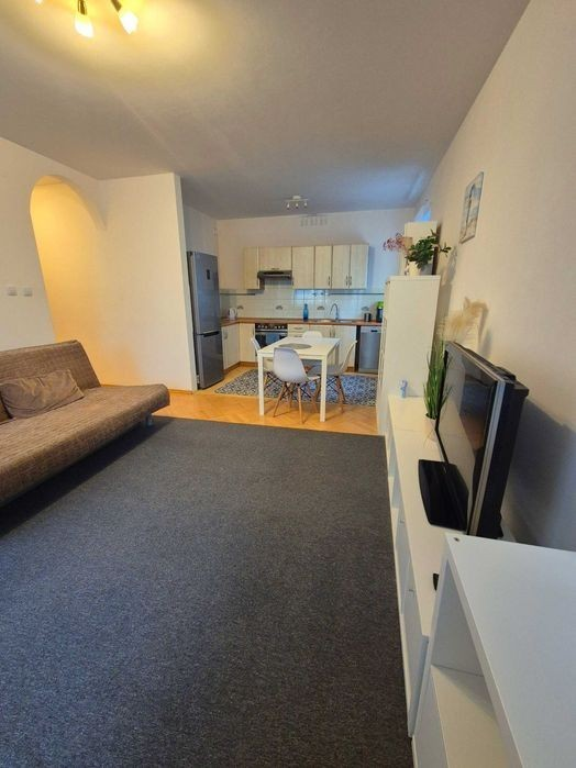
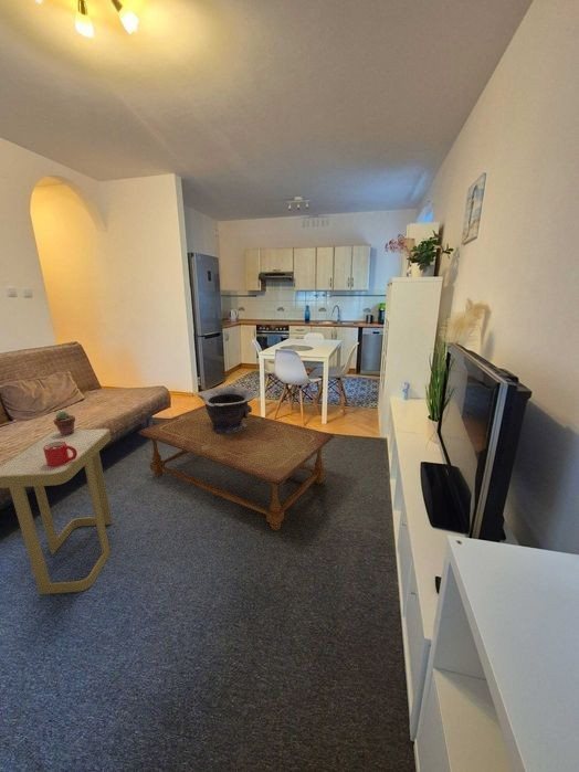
+ decorative bowl [197,385,257,434]
+ coffee table [137,404,335,531]
+ mug [43,442,77,467]
+ side table [0,427,114,595]
+ potted succulent [53,411,76,436]
